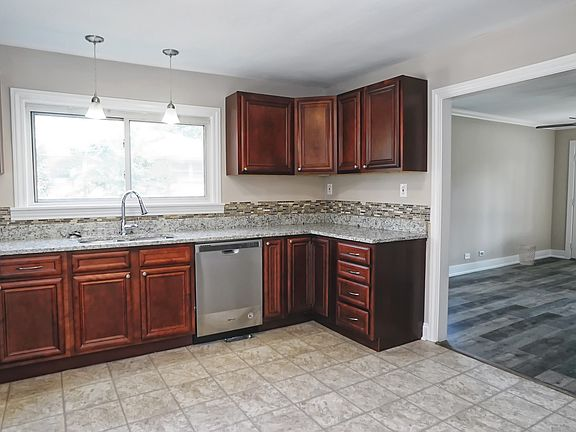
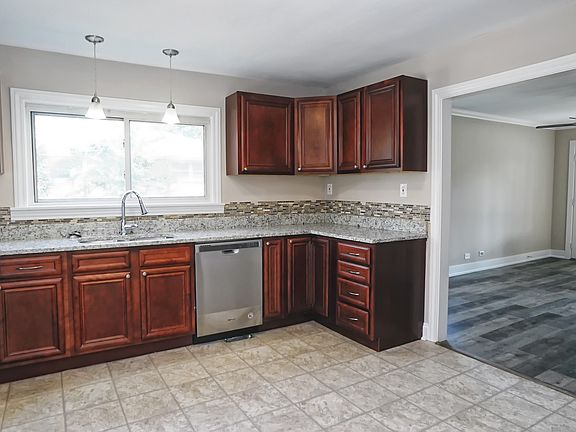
- wastebasket [518,244,537,266]
